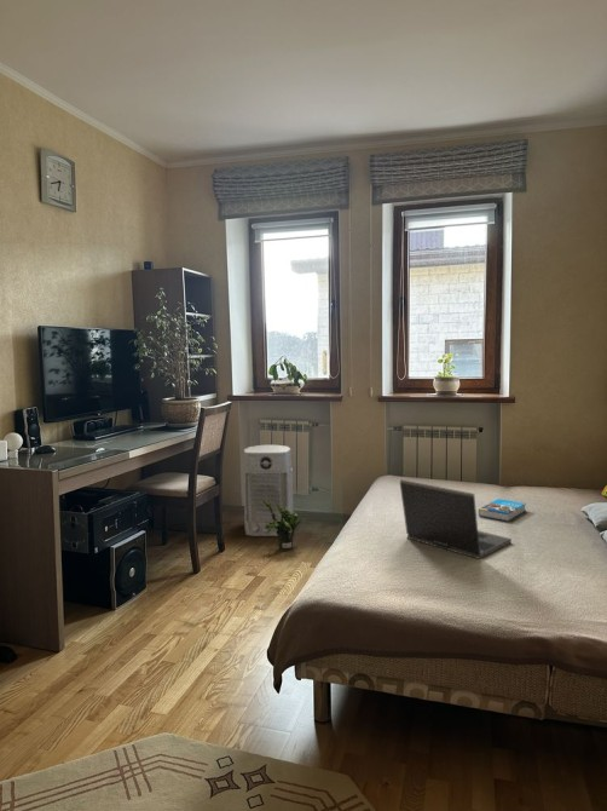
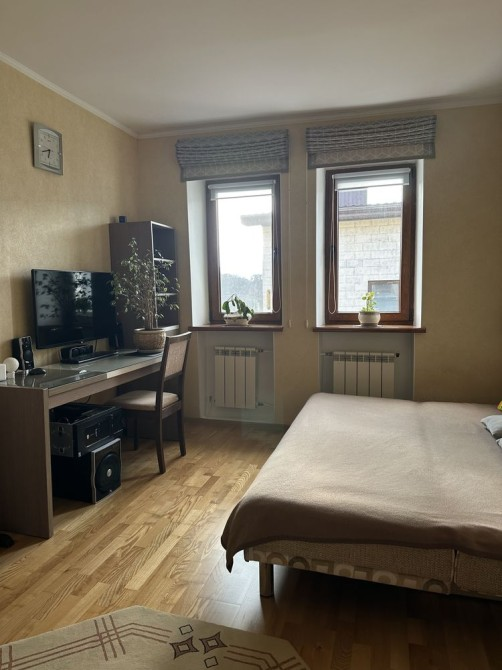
- potted plant [262,499,302,552]
- laptop [399,478,513,560]
- air purifier [243,444,294,537]
- book [478,497,527,523]
